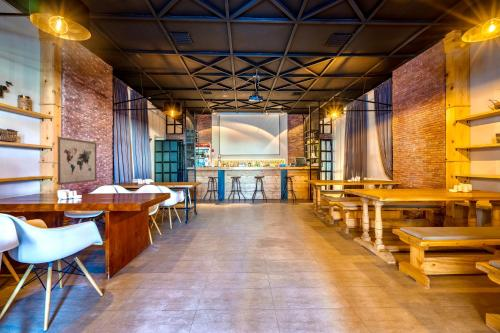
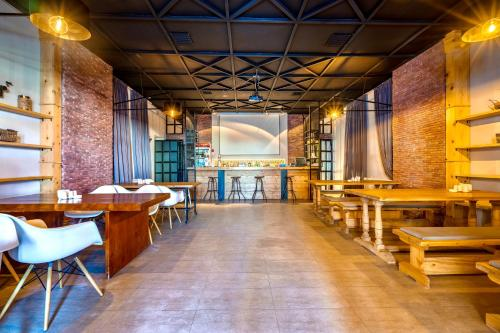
- wall art [57,136,98,186]
